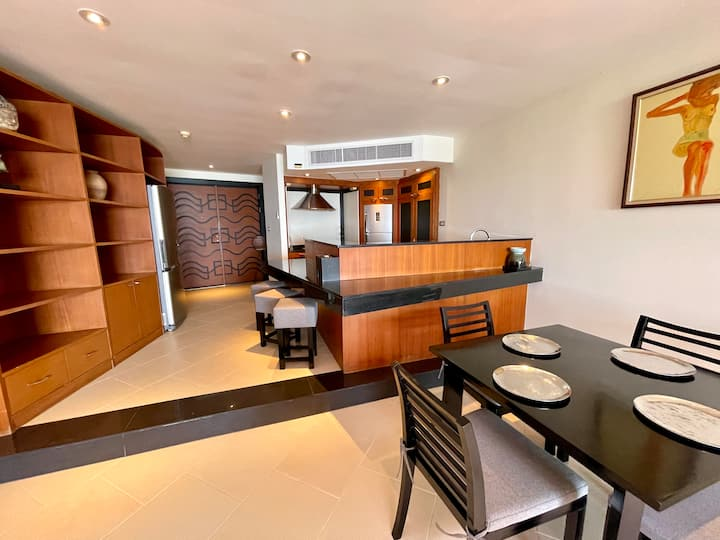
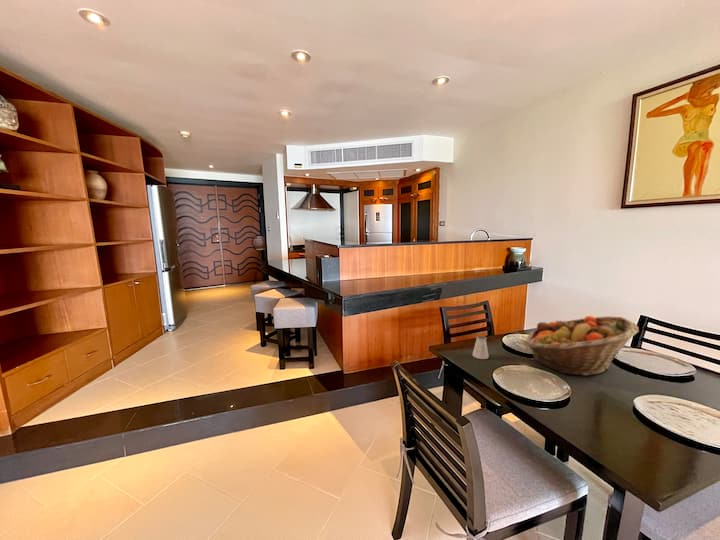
+ saltshaker [471,334,490,360]
+ fruit basket [523,315,640,377]
